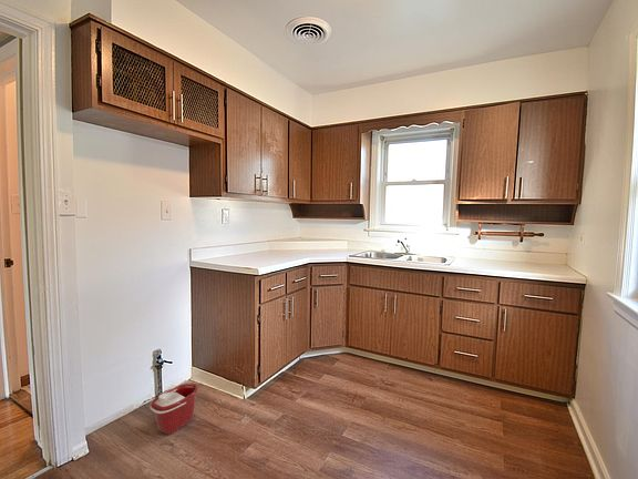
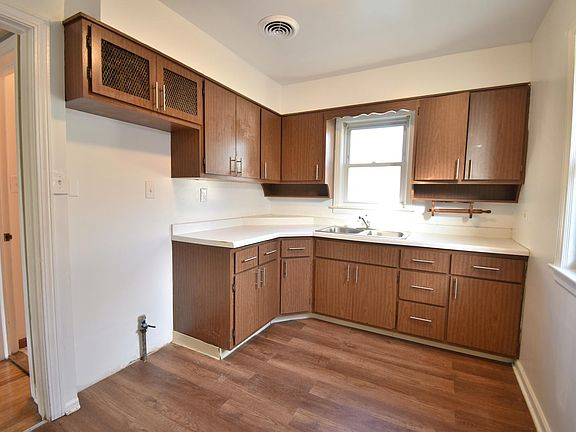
- bucket [150,383,199,436]
